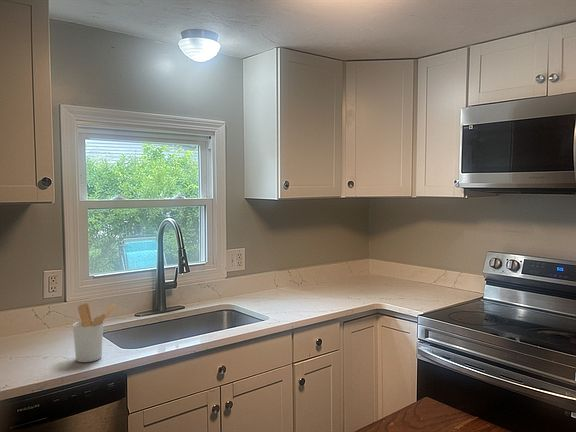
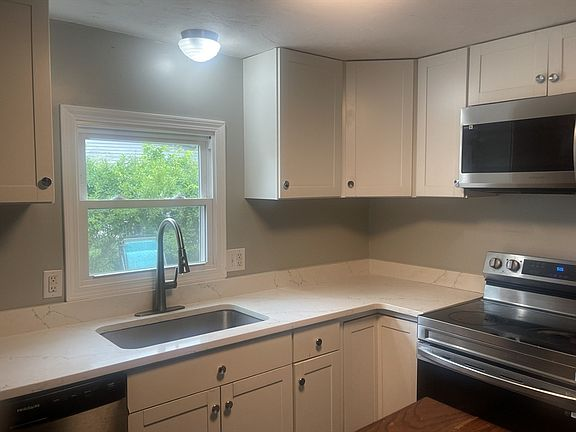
- utensil holder [72,302,116,363]
